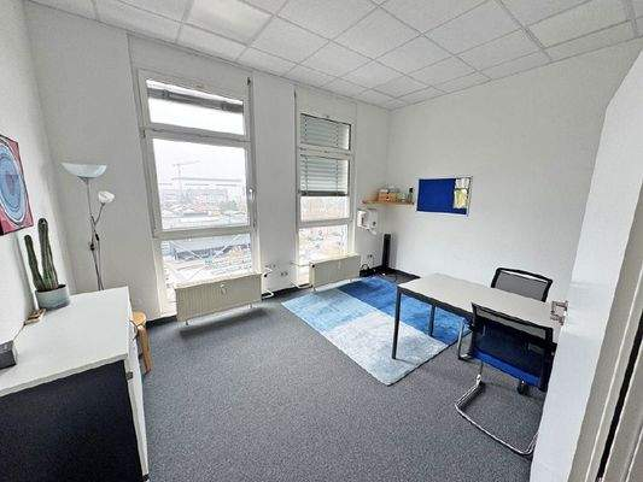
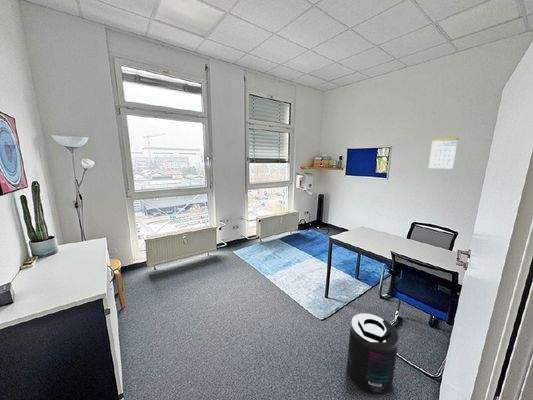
+ calendar [428,137,459,170]
+ supplement container [346,312,400,396]
